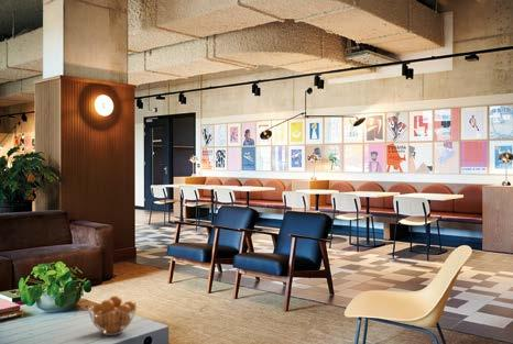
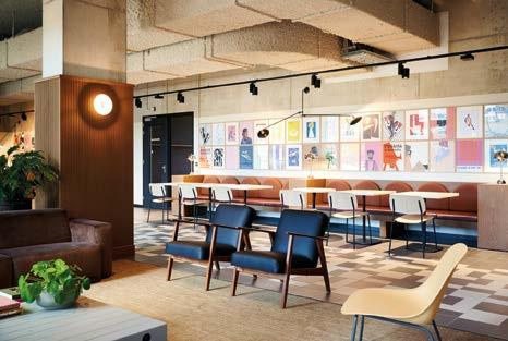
- fruit basket [87,295,138,336]
